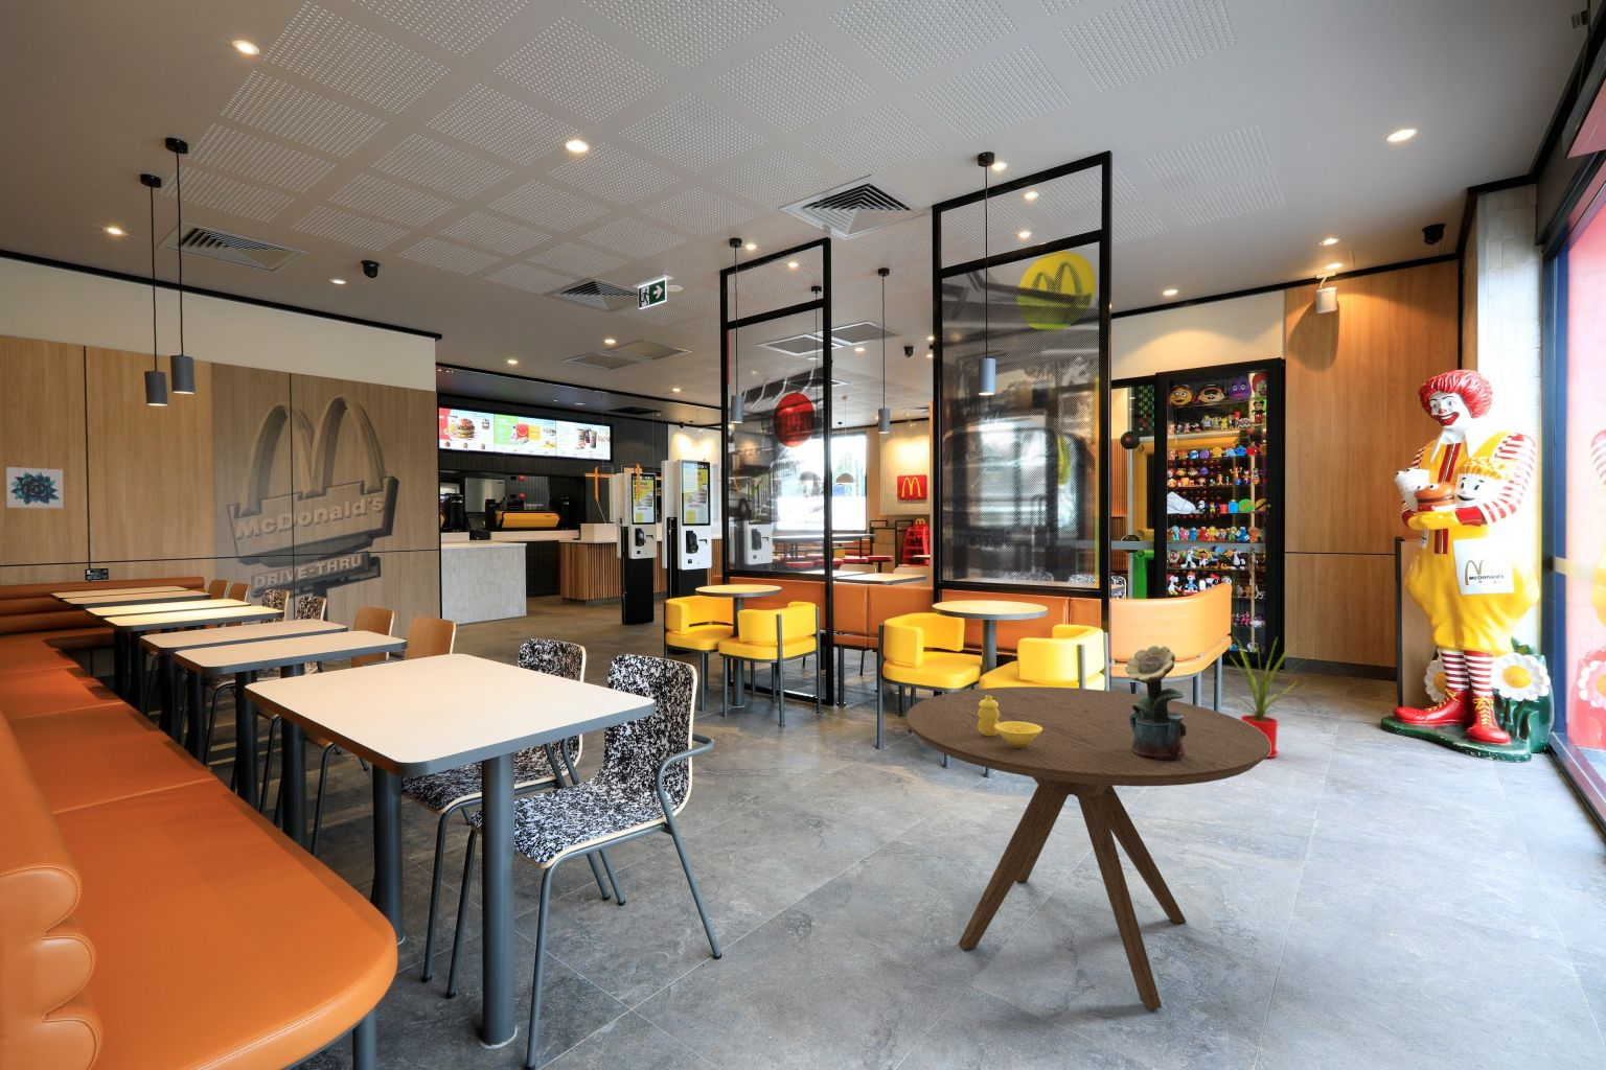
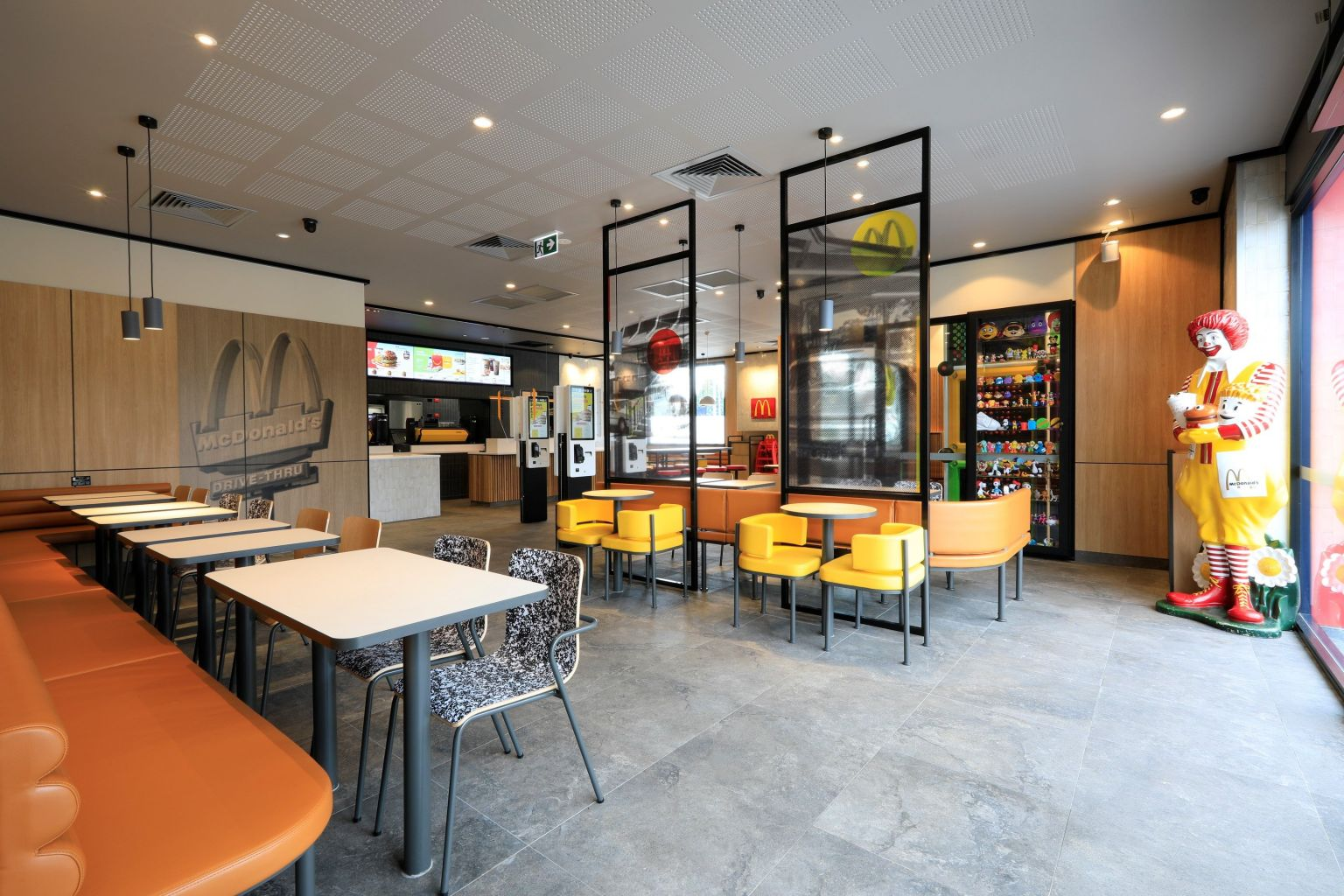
- wall art [5,466,65,509]
- condiment set [977,696,1042,749]
- dining table [906,685,1270,1010]
- potted flower [1124,645,1187,758]
- house plant [1213,638,1310,758]
